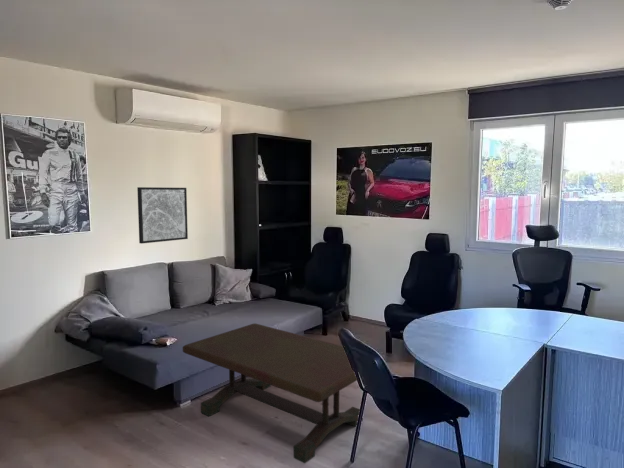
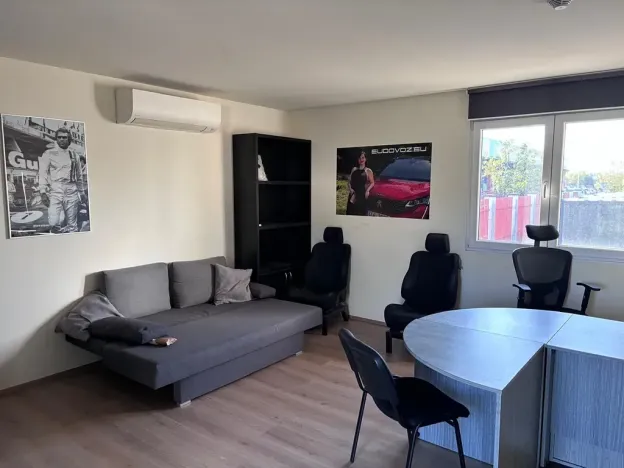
- wall art [136,186,189,244]
- coffee table [182,322,386,464]
